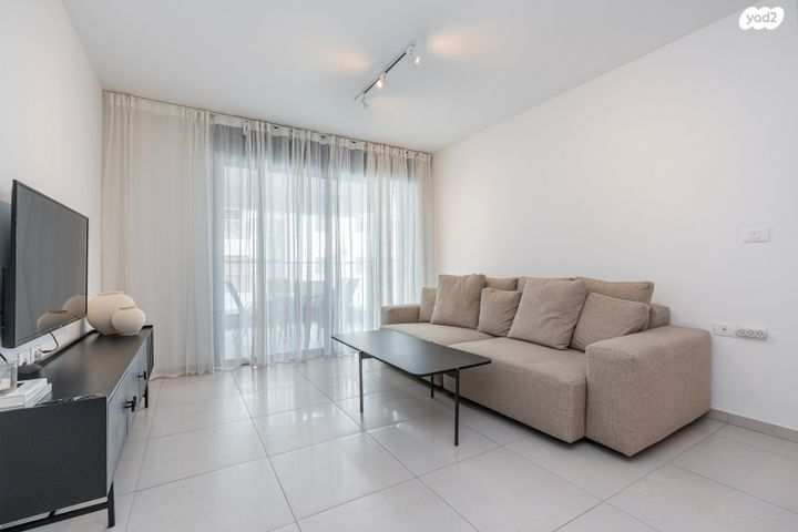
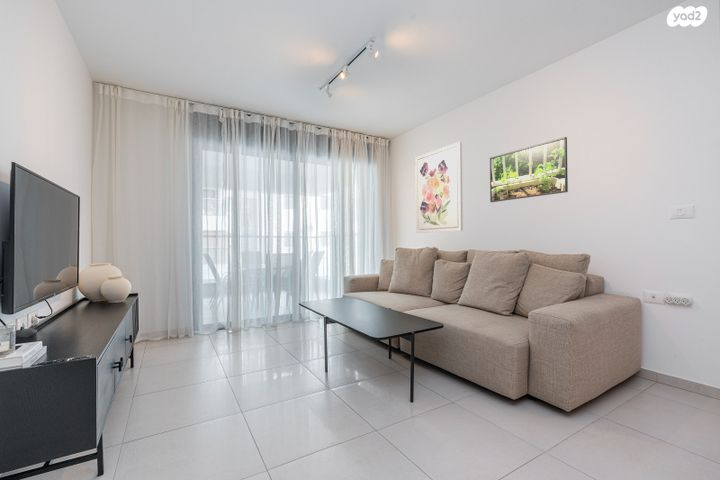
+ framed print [489,136,569,203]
+ wall art [414,141,464,234]
